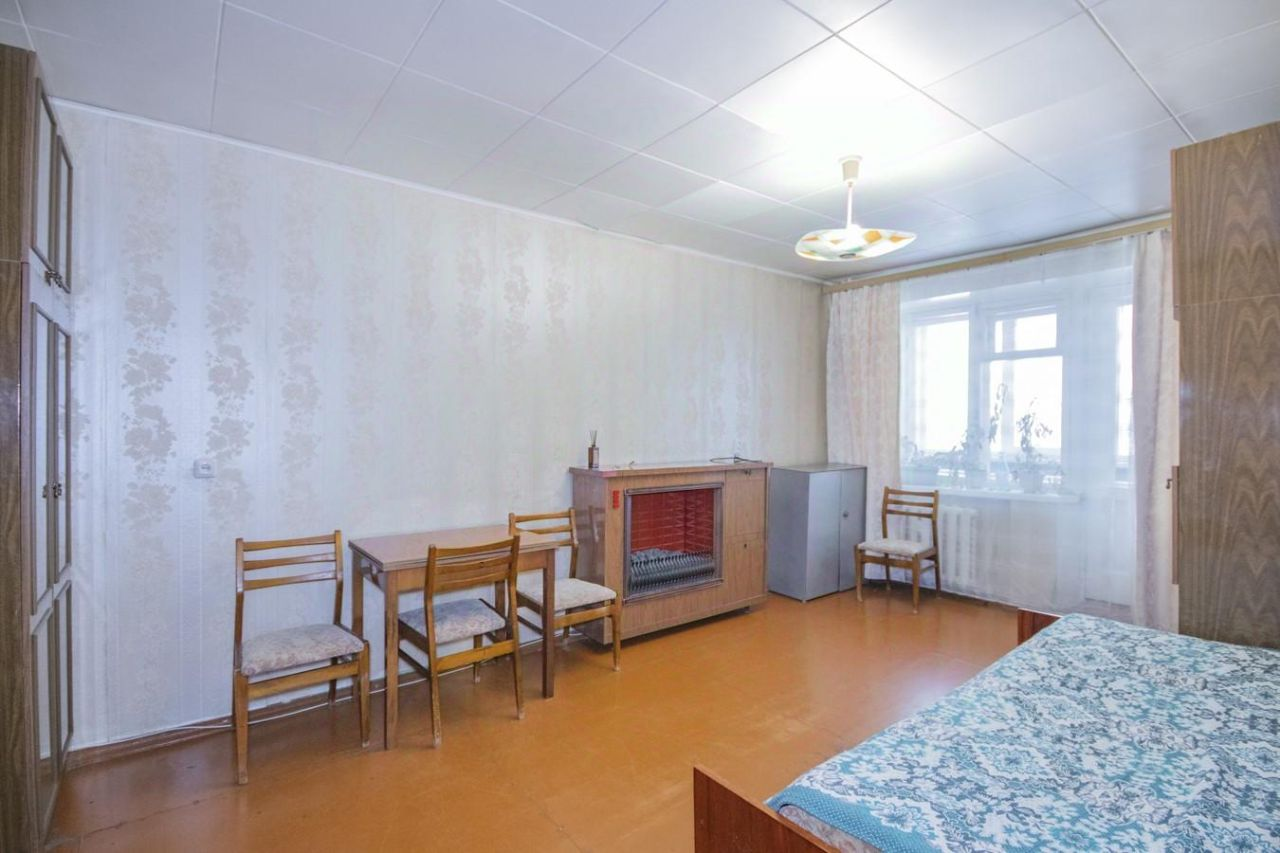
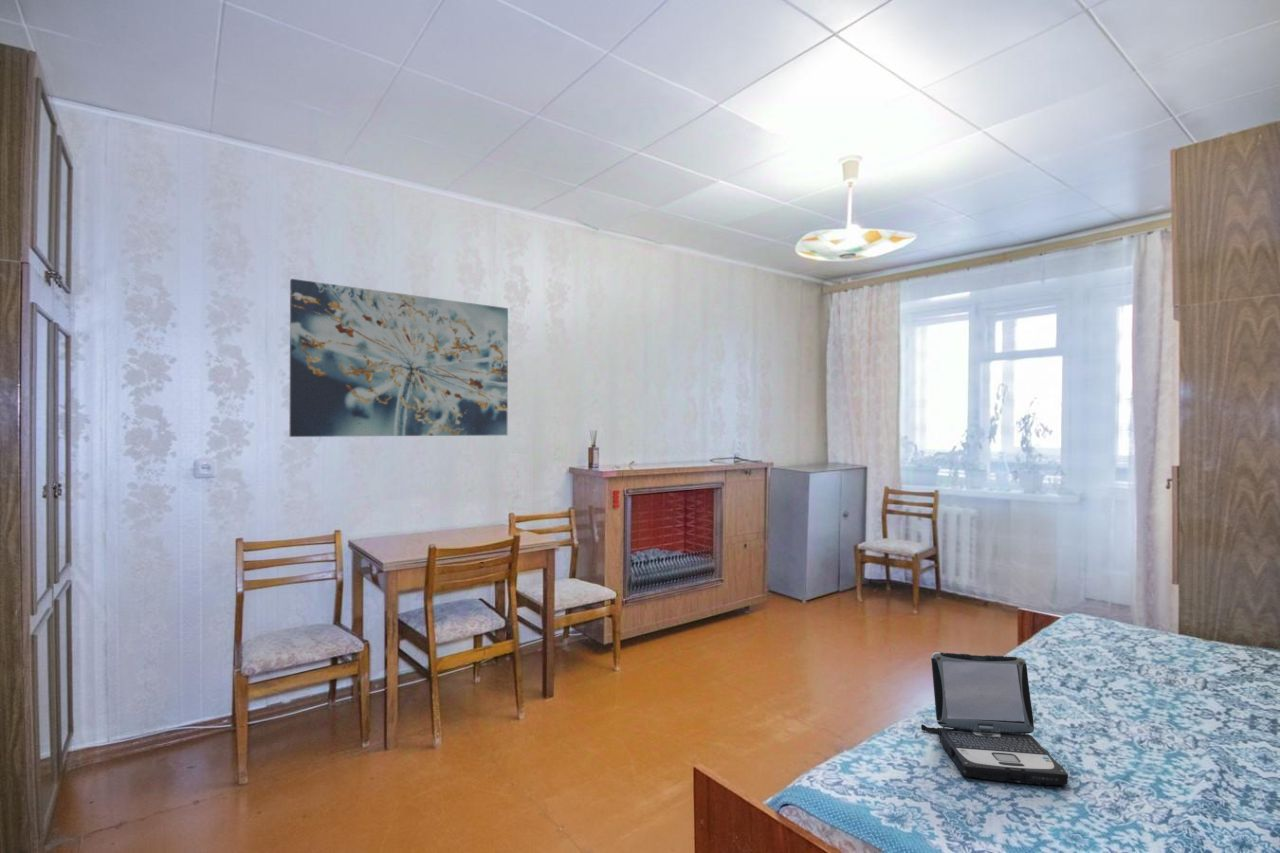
+ laptop [920,651,1069,786]
+ wall art [289,278,509,438]
